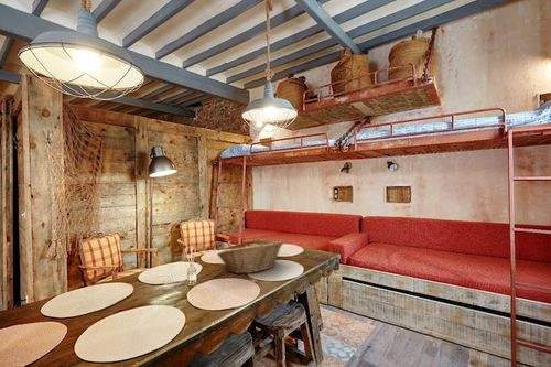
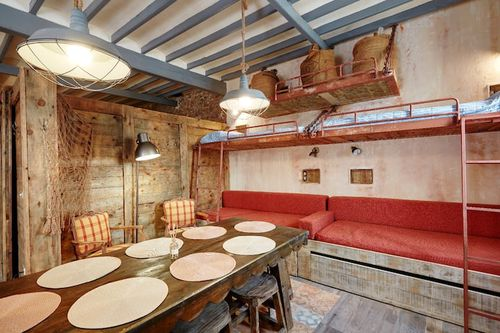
- fruit basket [216,240,284,274]
